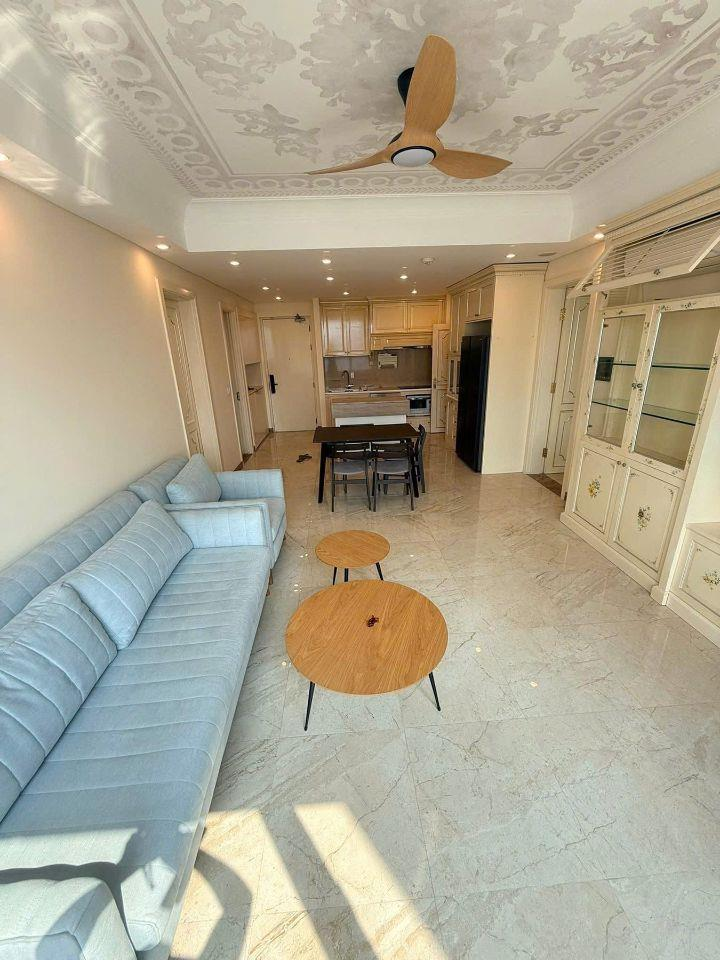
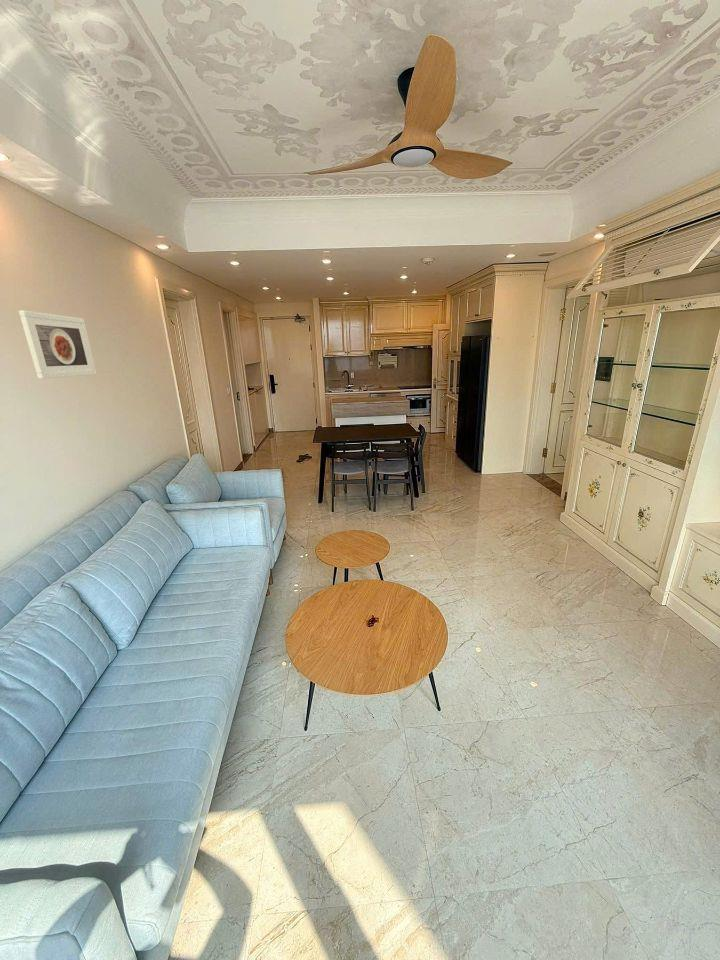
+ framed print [18,309,98,380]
